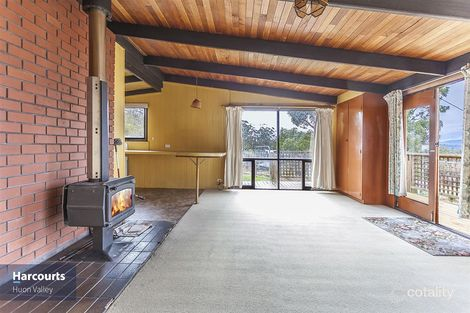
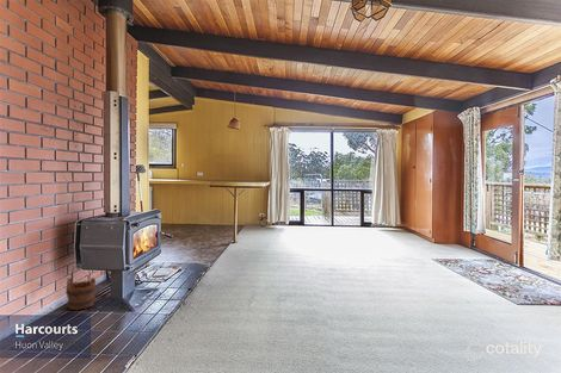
+ wooden bucket [64,265,97,311]
